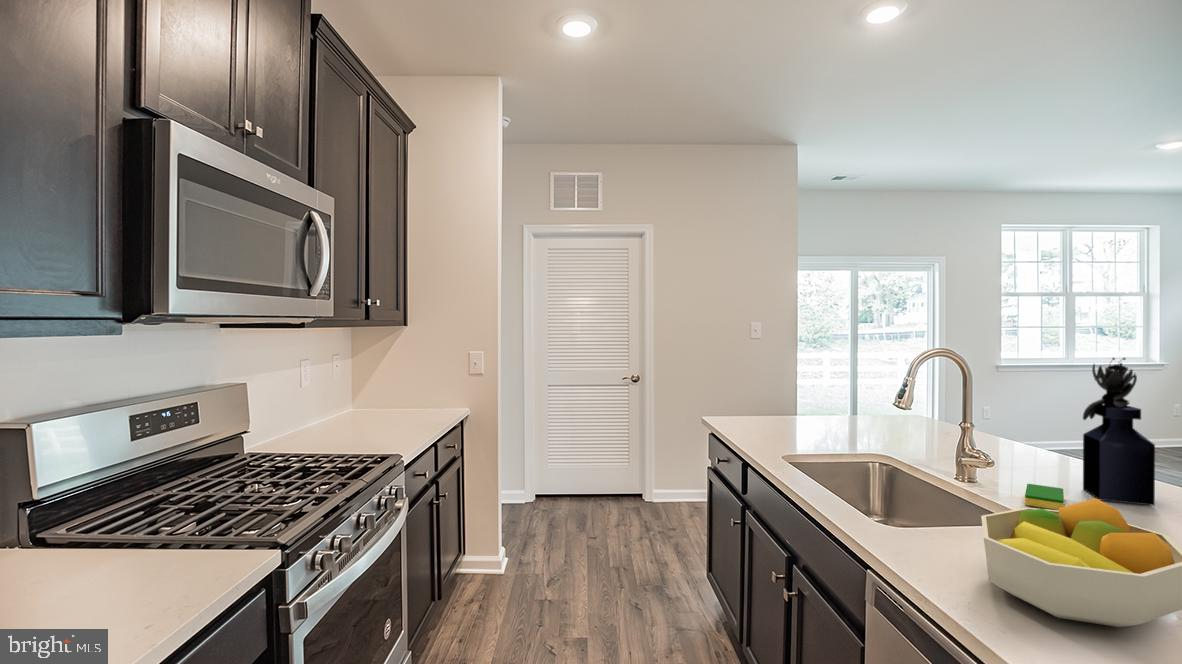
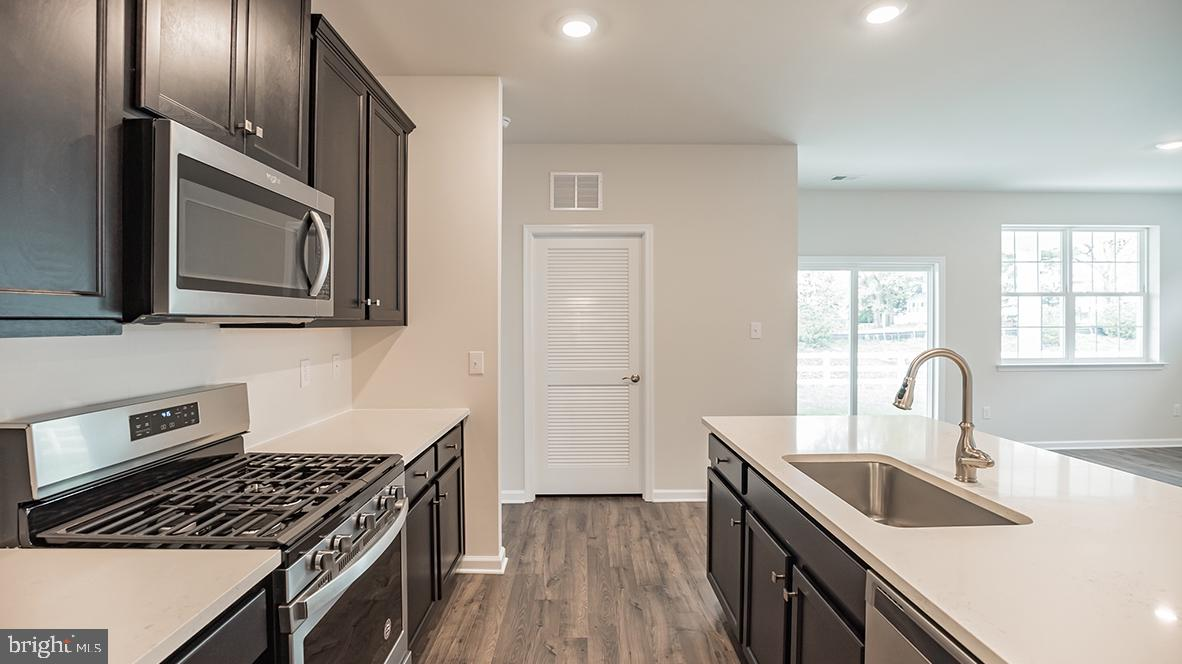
- vase [1082,357,1156,507]
- fruit bowl [980,497,1182,628]
- dish sponge [1024,483,1065,511]
